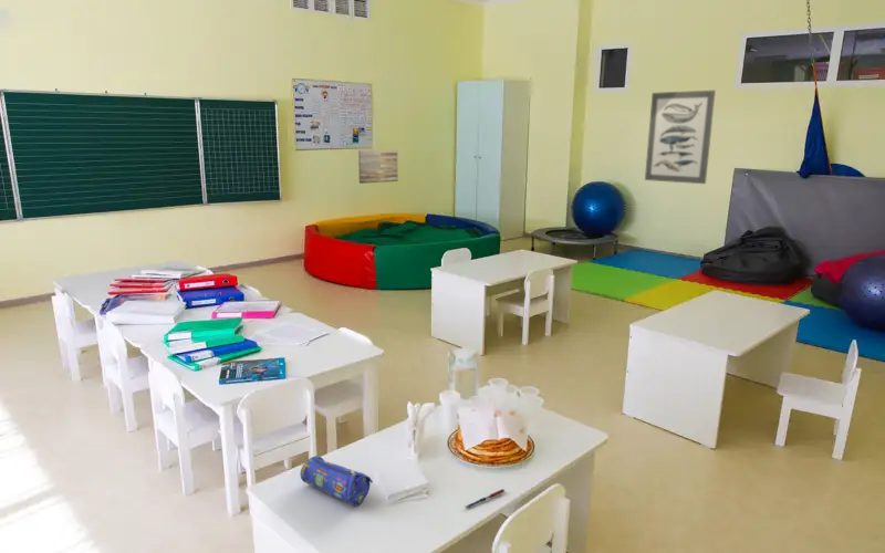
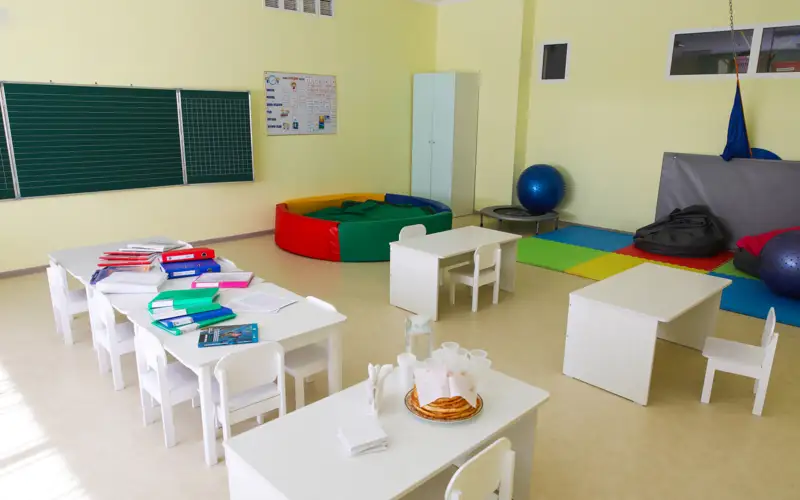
- wall art [357,149,398,185]
- pencil case [300,455,374,508]
- wall art [644,88,717,185]
- pen [464,488,506,510]
